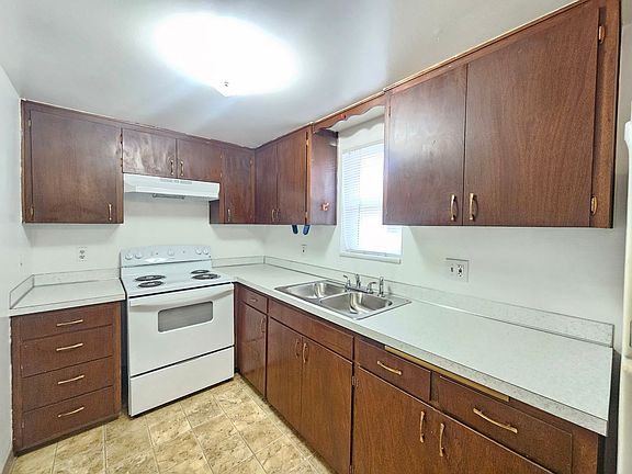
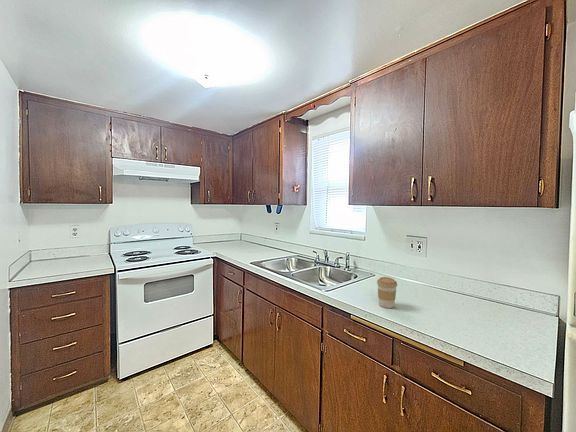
+ coffee cup [376,276,398,309]
